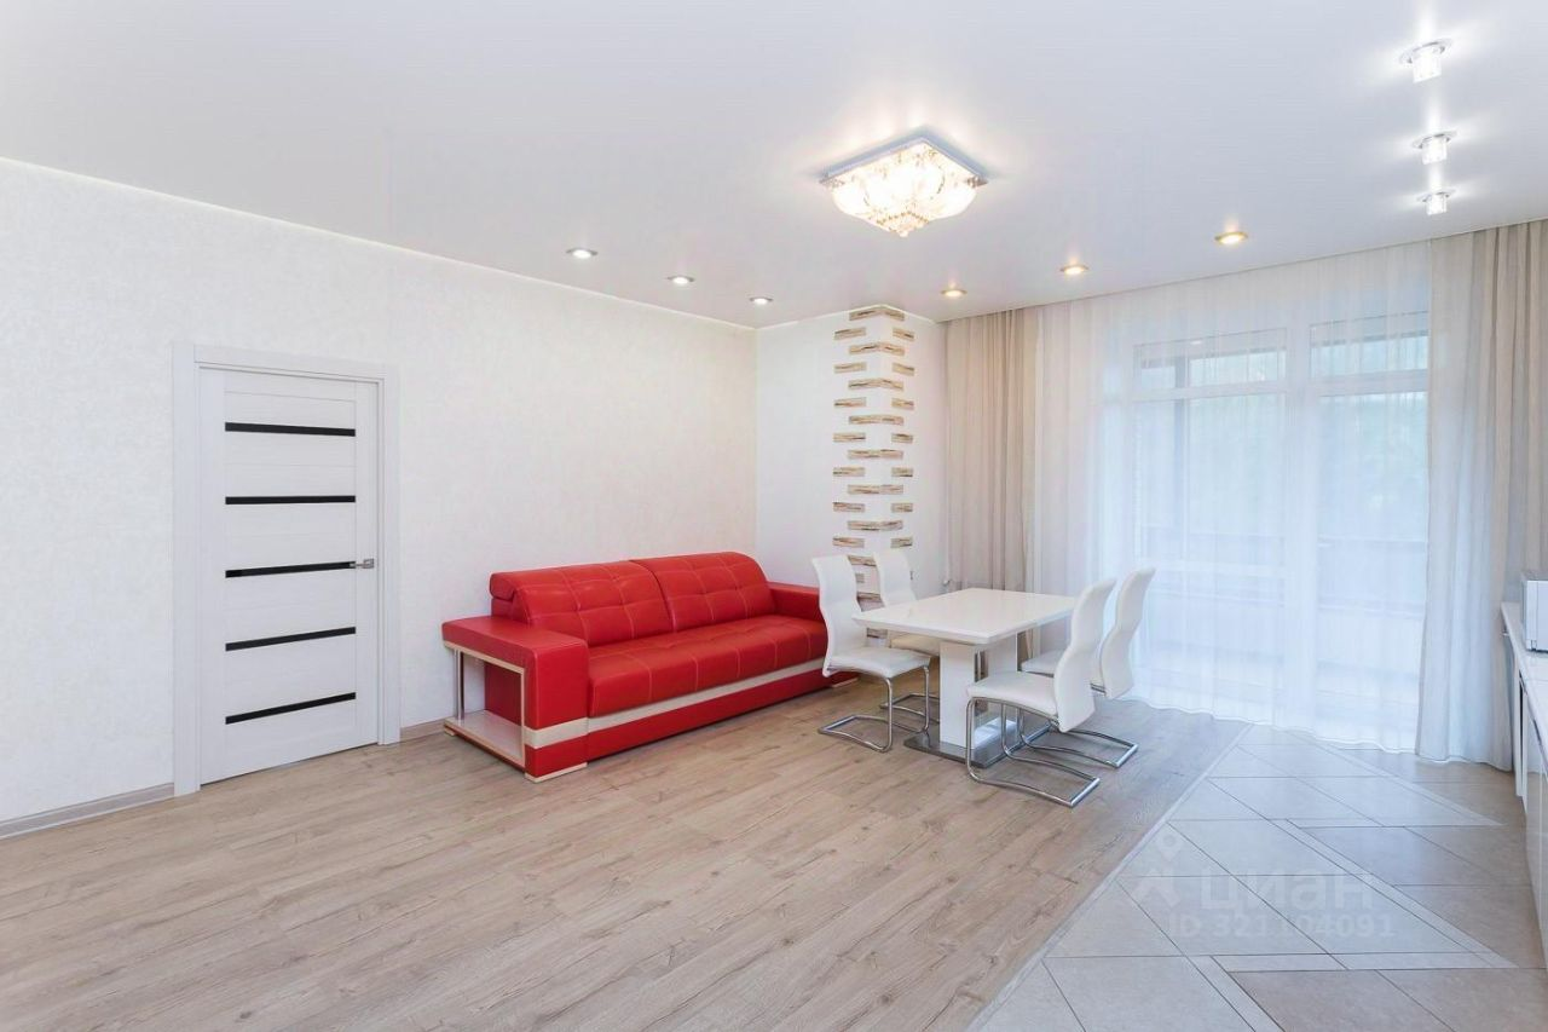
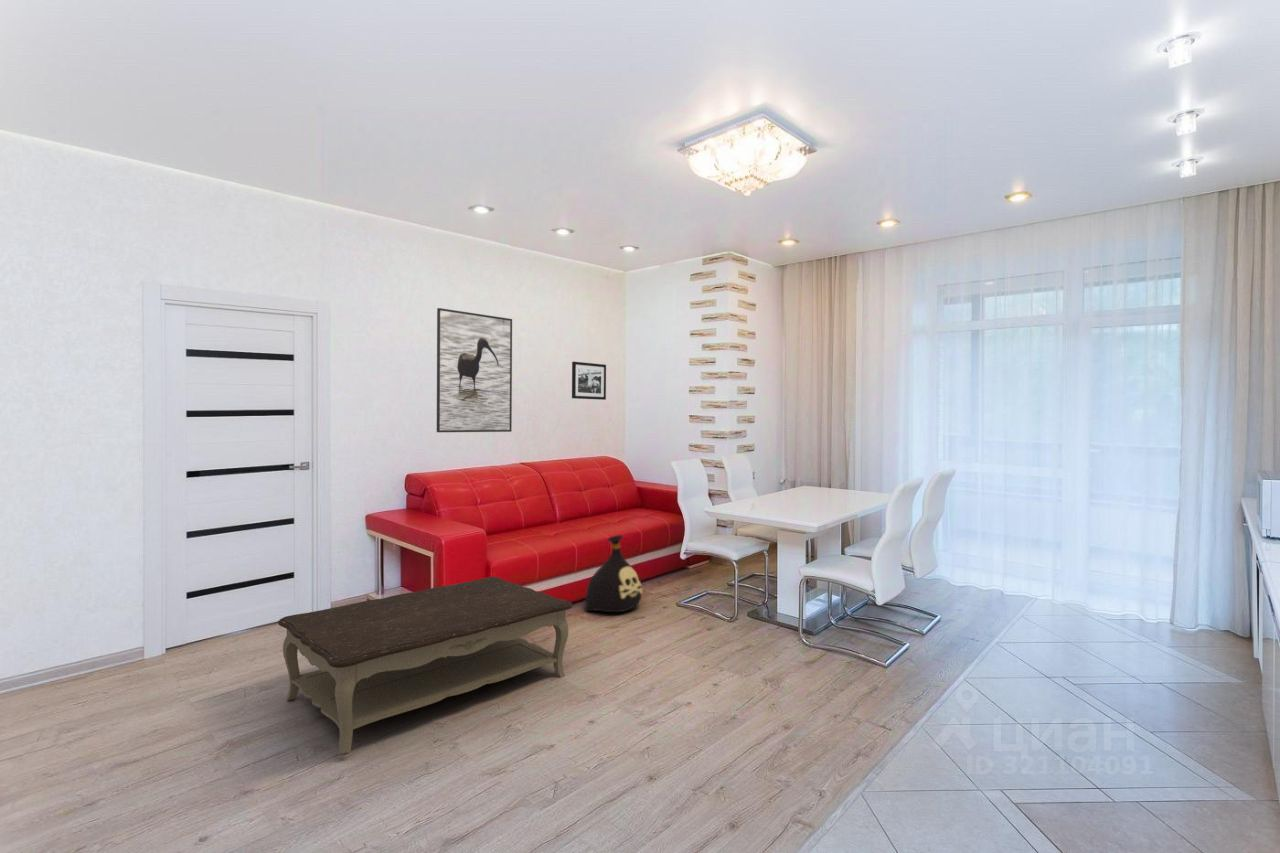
+ coffee table [277,576,573,756]
+ bag [584,534,644,613]
+ picture frame [571,361,607,401]
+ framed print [436,307,513,433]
